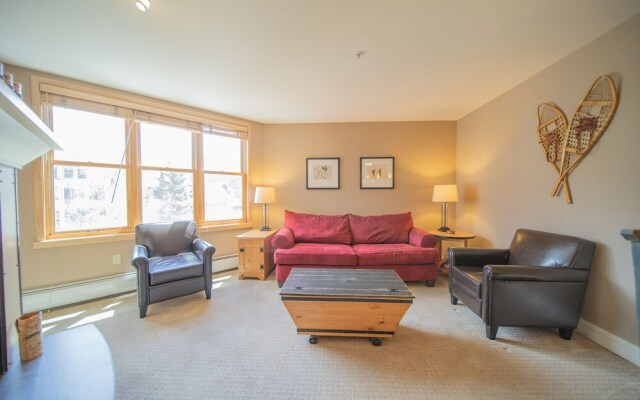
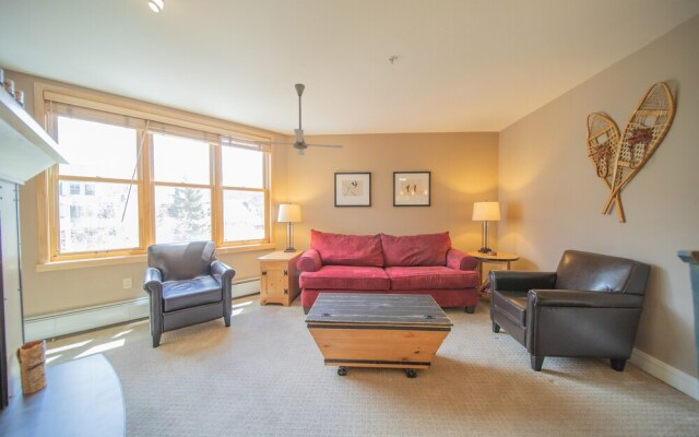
+ ceiling fan [253,83,344,156]
